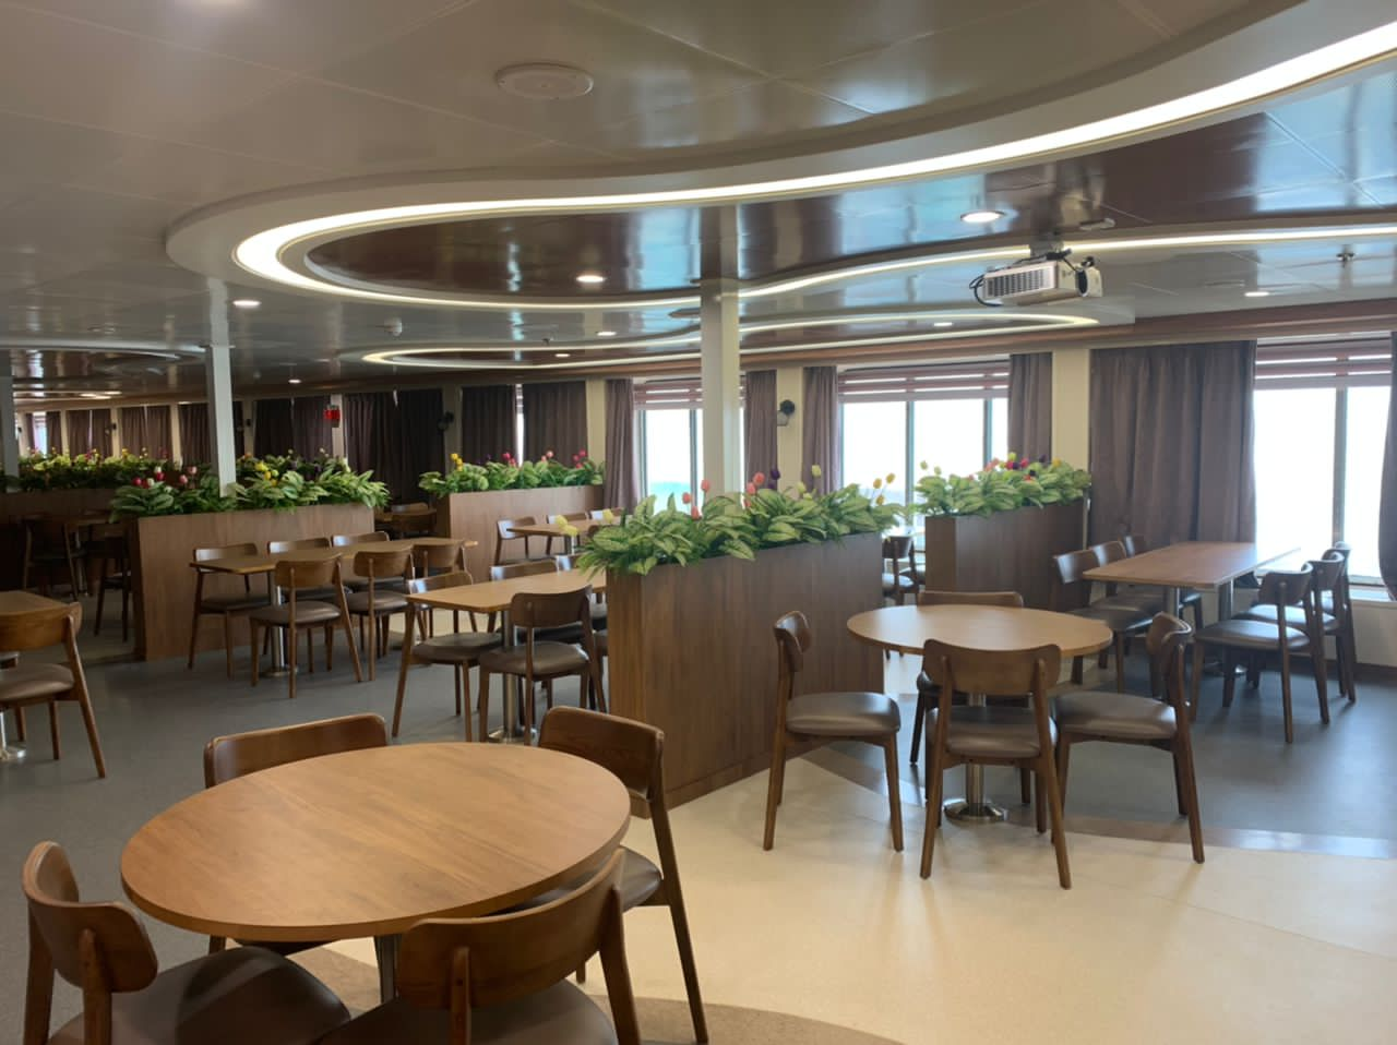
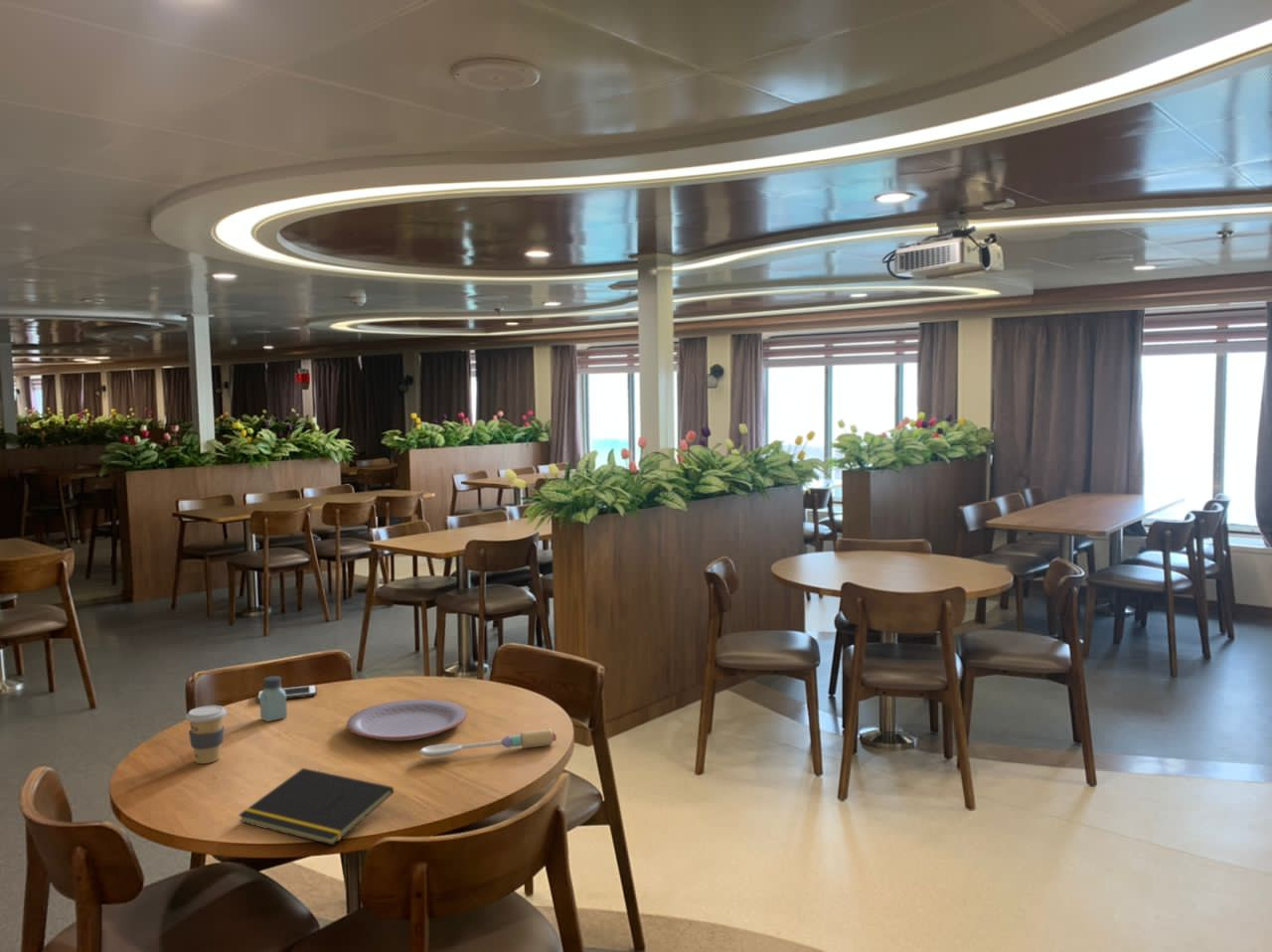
+ plate [346,699,468,741]
+ notepad [238,767,395,846]
+ coffee cup [185,705,228,764]
+ cell phone [256,684,318,703]
+ saltshaker [258,675,288,722]
+ spoon [419,728,557,758]
